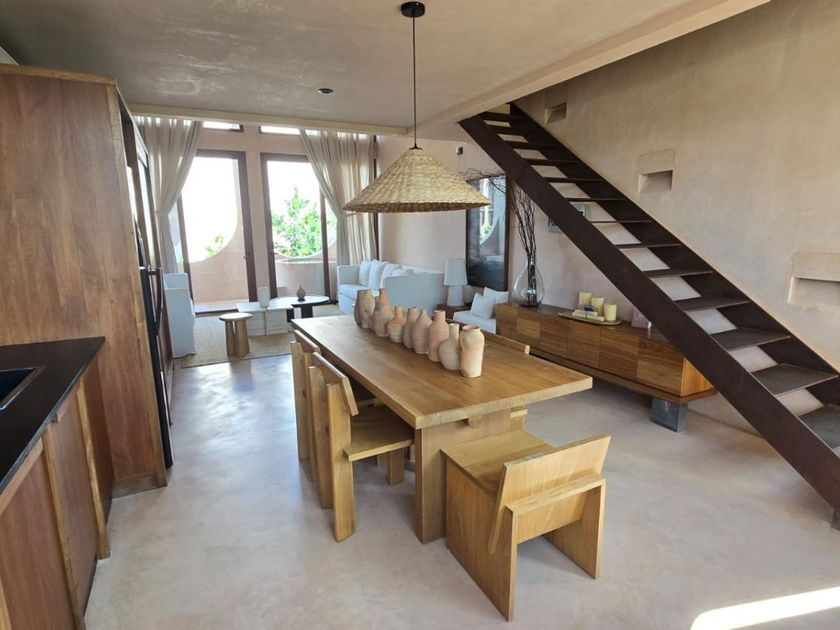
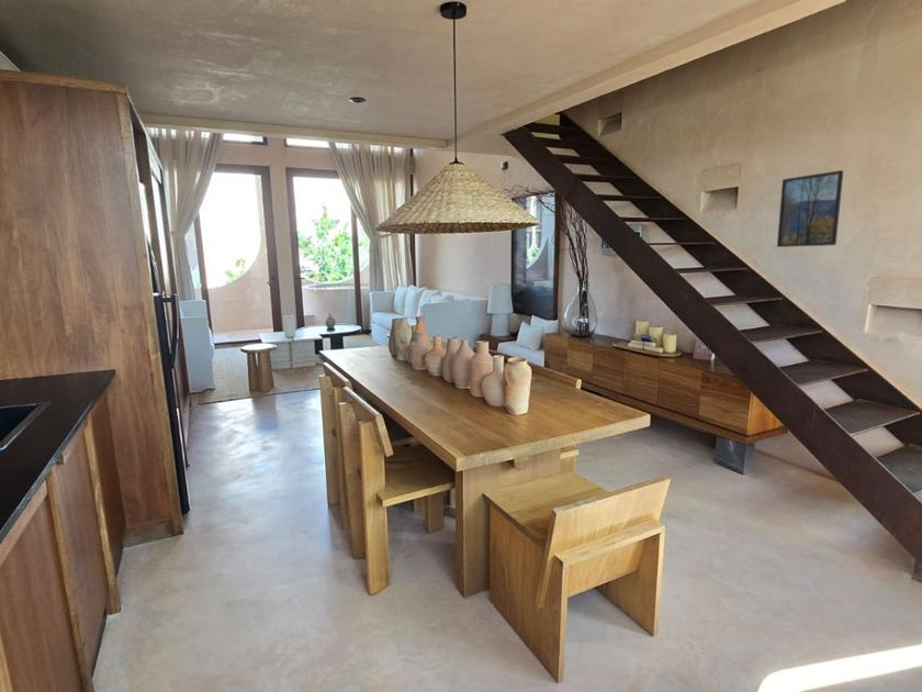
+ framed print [776,169,844,248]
